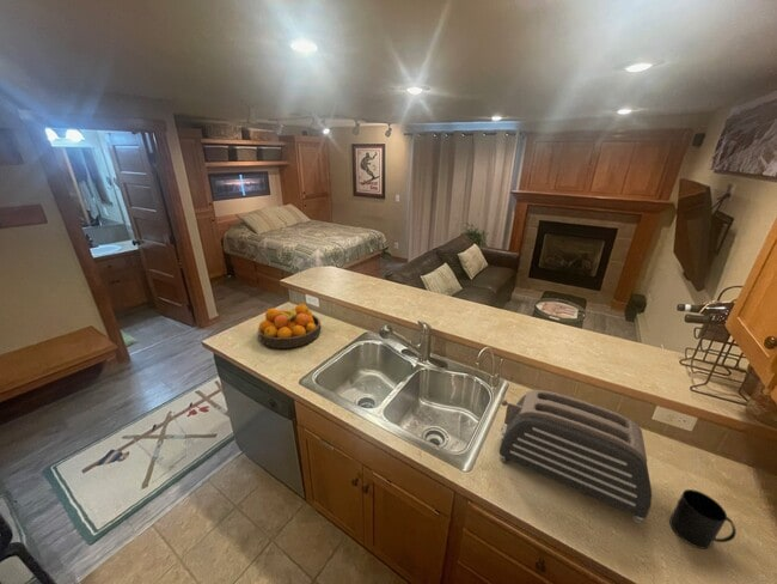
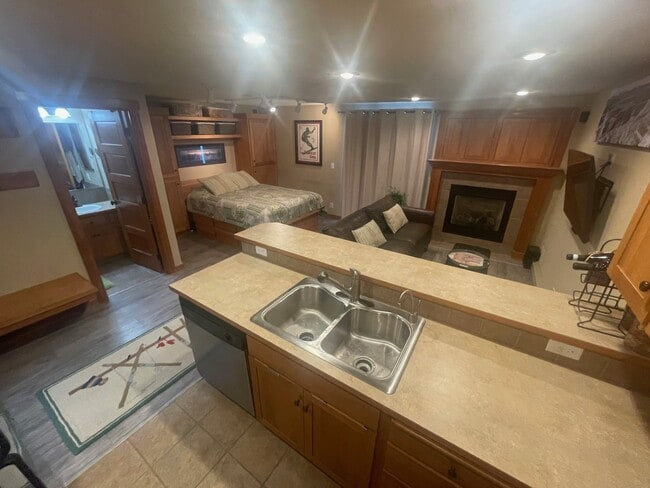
- toaster [498,389,653,524]
- fruit bowl [257,302,322,349]
- mug [668,488,738,550]
